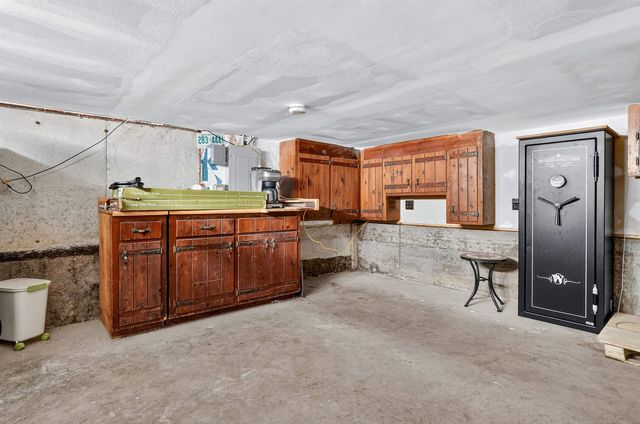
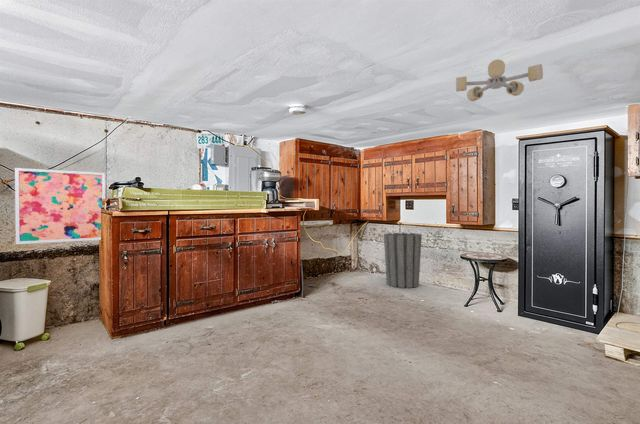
+ wall art [14,167,106,245]
+ ceiling light [455,58,544,102]
+ trash can [383,232,423,289]
